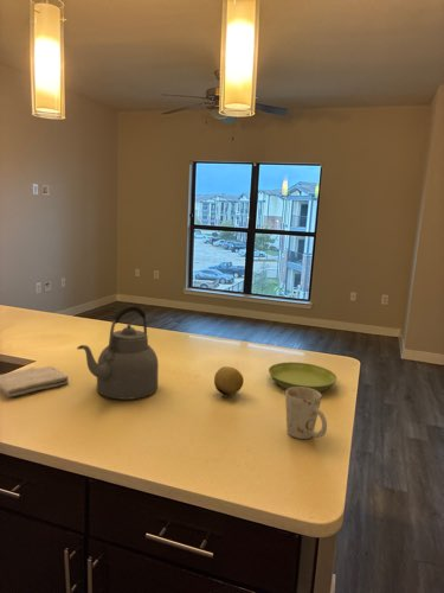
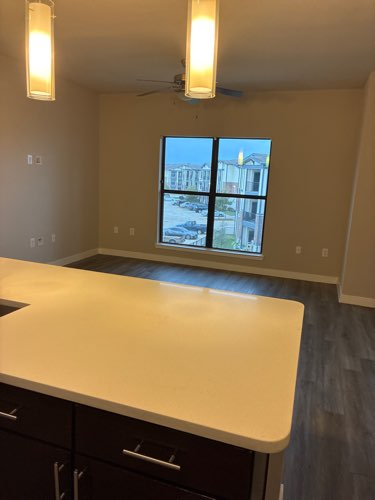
- kettle [76,305,160,401]
- washcloth [0,365,70,398]
- mug [284,387,328,440]
- fruit [213,365,245,396]
- saucer [268,361,337,393]
